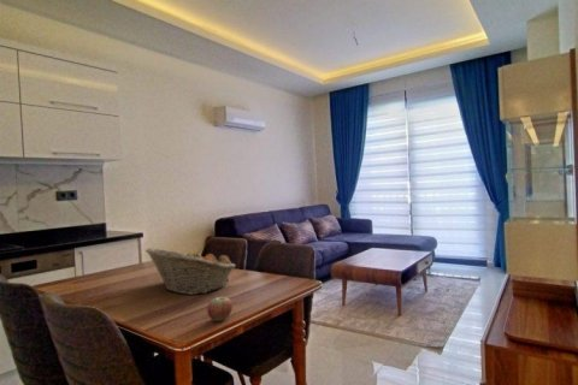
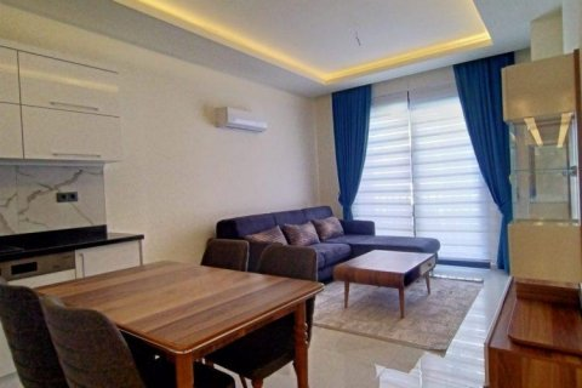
- apple [206,296,234,322]
- fruit basket [144,247,237,296]
